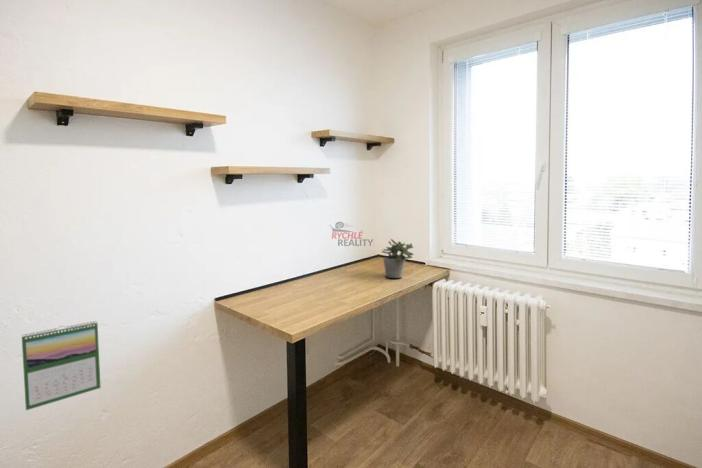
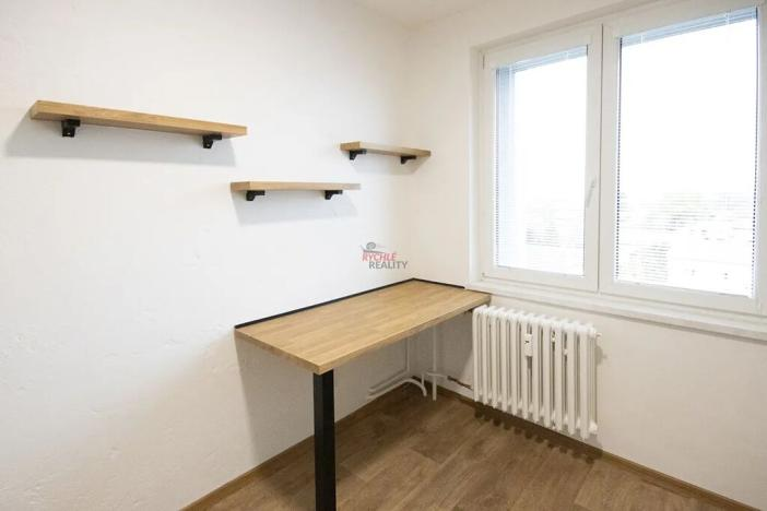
- calendar [21,320,102,411]
- potted plant [381,238,415,279]
